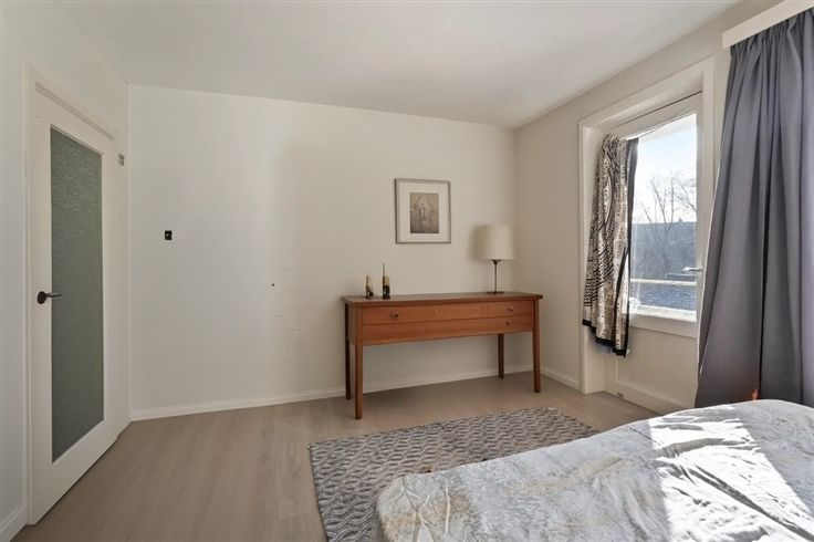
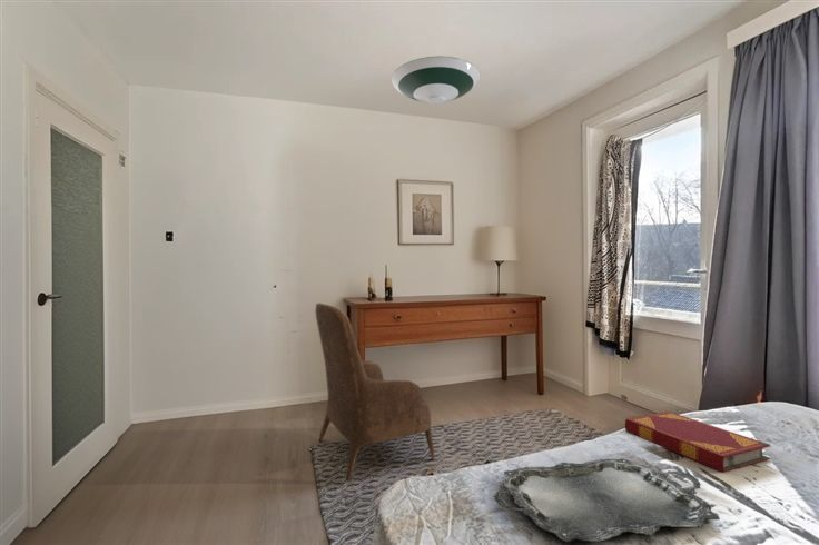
+ armchair [314,303,436,483]
+ serving tray [493,457,721,543]
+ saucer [391,54,482,106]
+ hardback book [624,410,771,473]
